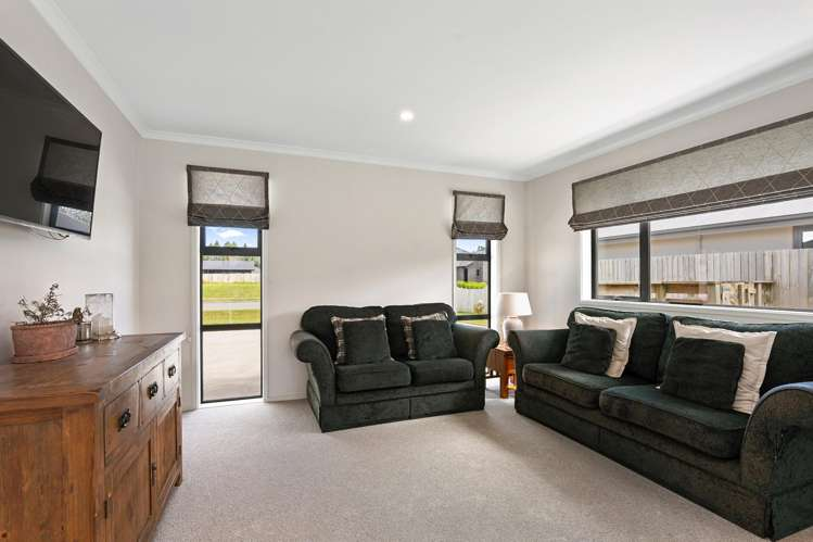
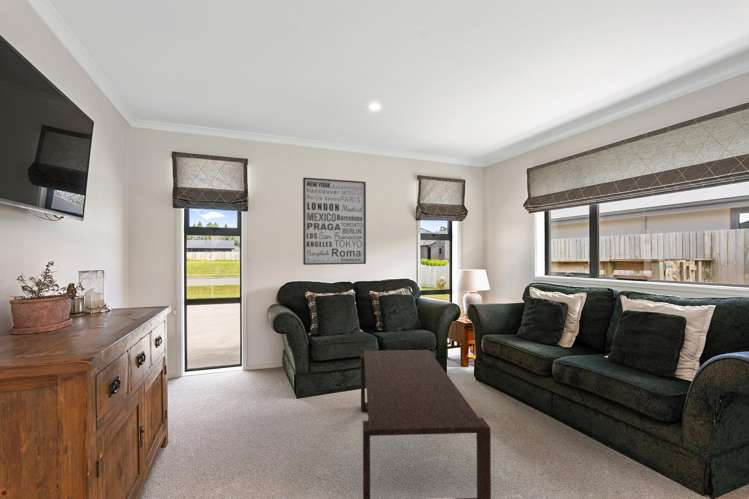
+ coffee table [360,349,492,499]
+ wall art [302,176,367,266]
